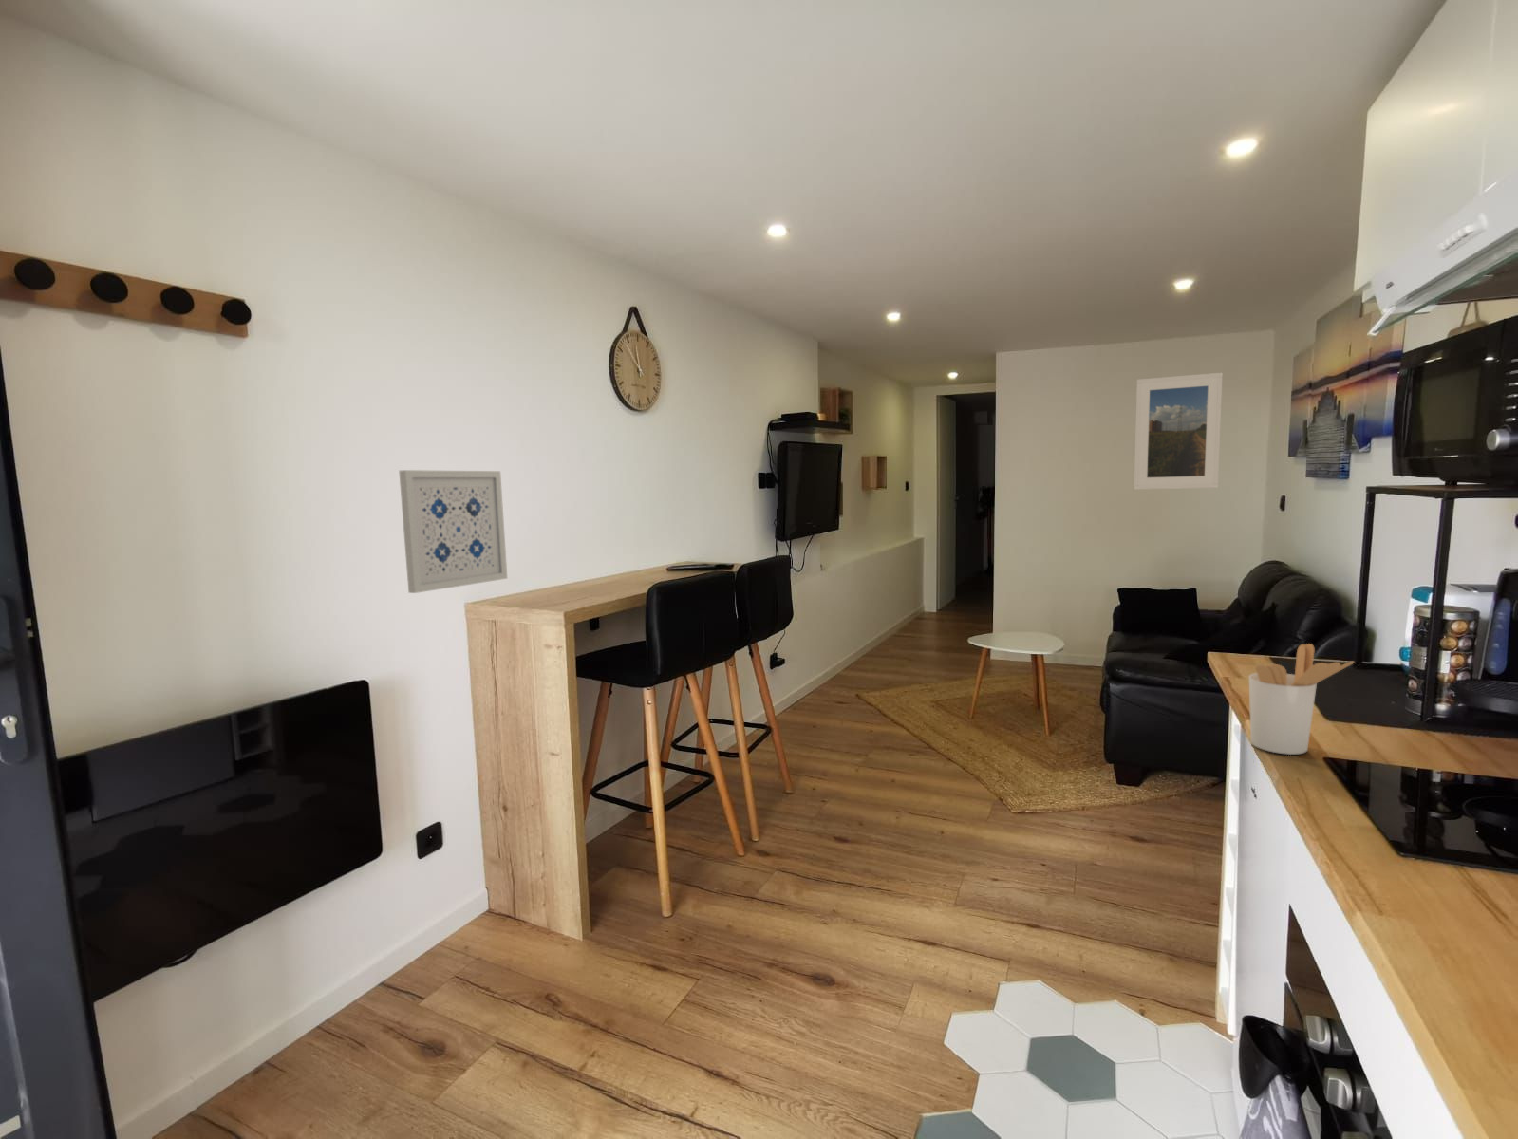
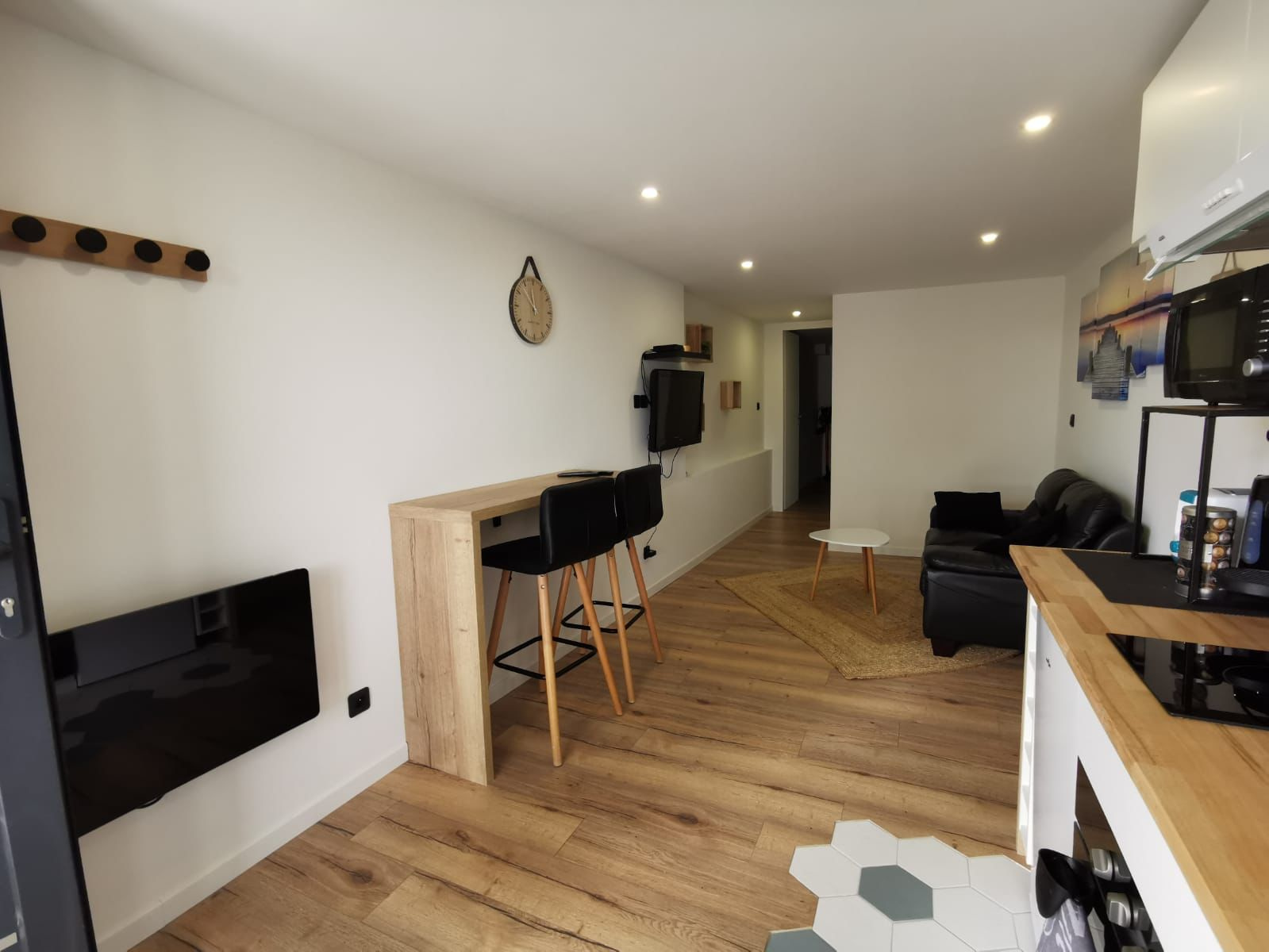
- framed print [1134,372,1224,491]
- utensil holder [1249,642,1355,755]
- wall art [398,469,508,595]
